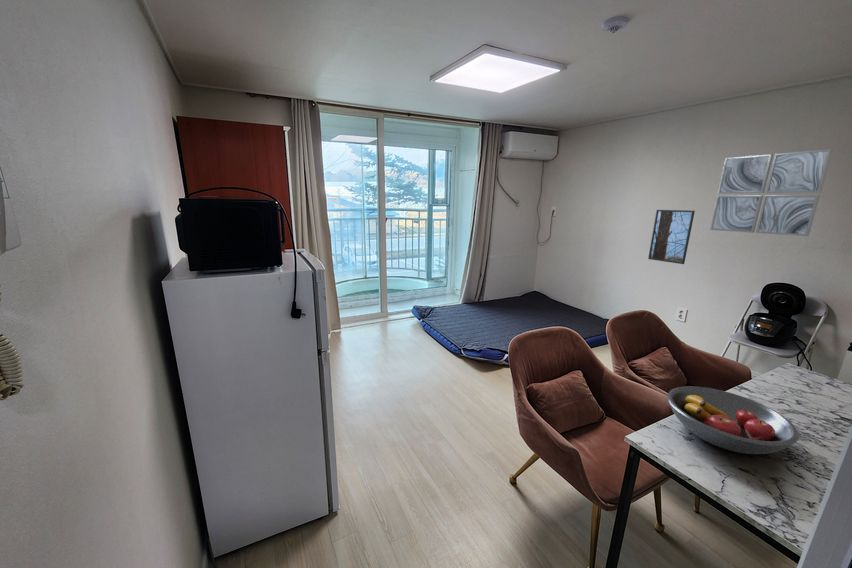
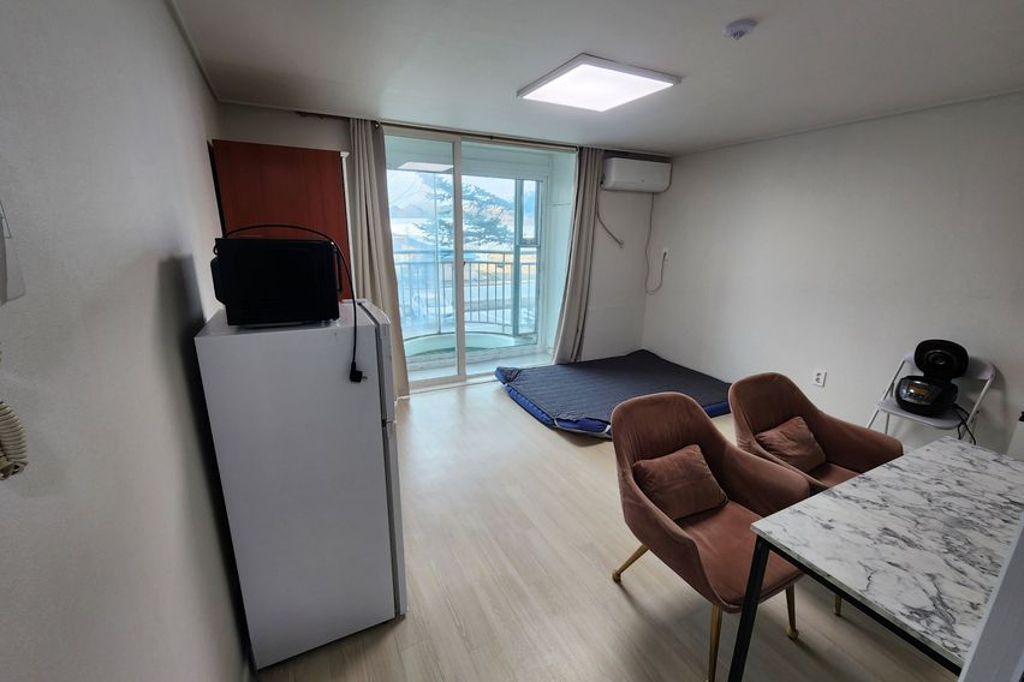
- wall art [709,148,834,237]
- fruit bowl [666,385,801,455]
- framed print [647,209,696,265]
